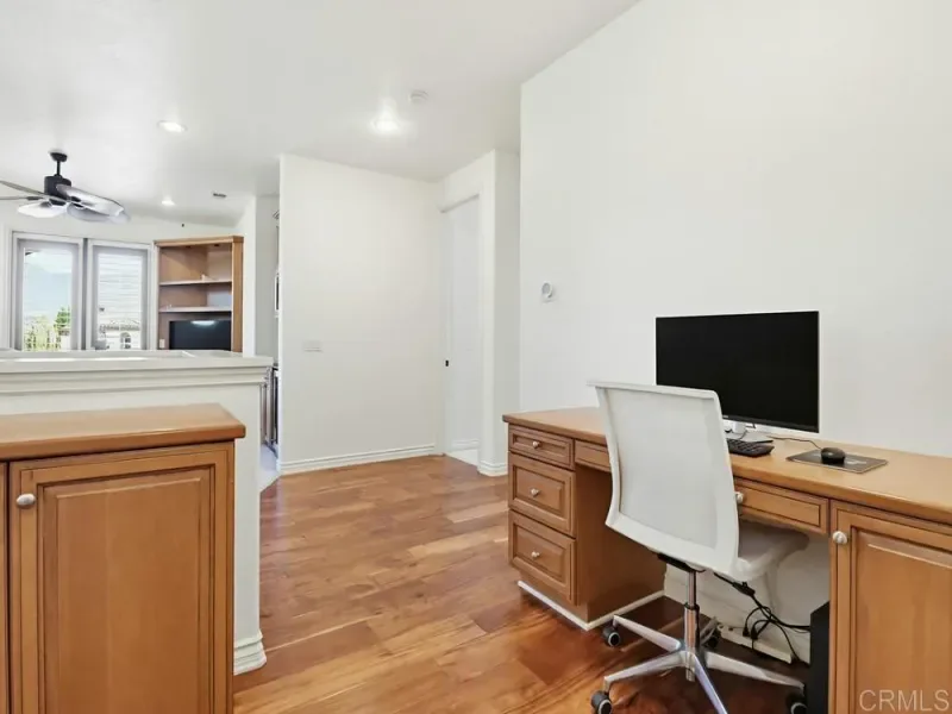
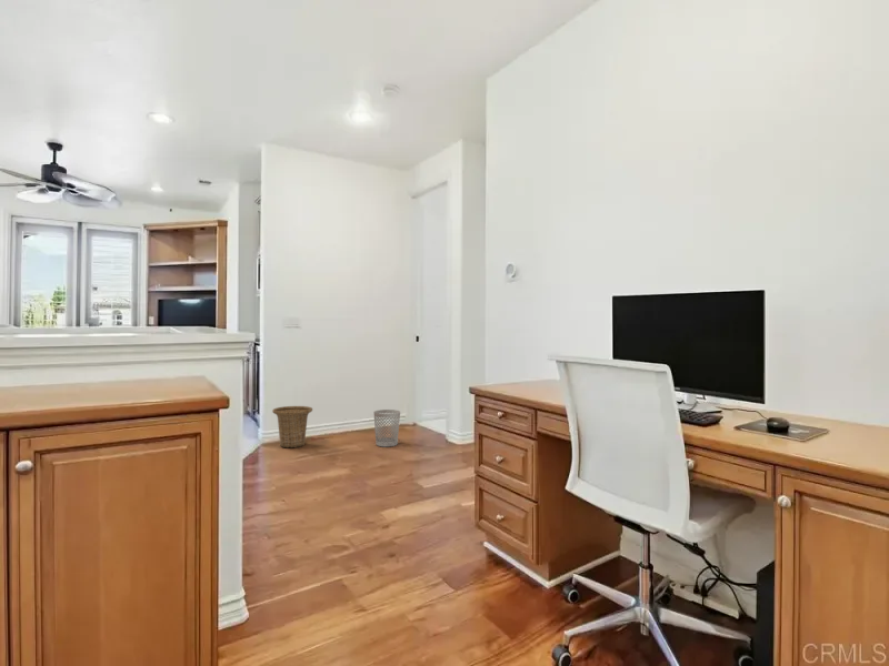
+ basket [271,405,313,448]
+ wastebasket [372,408,401,447]
